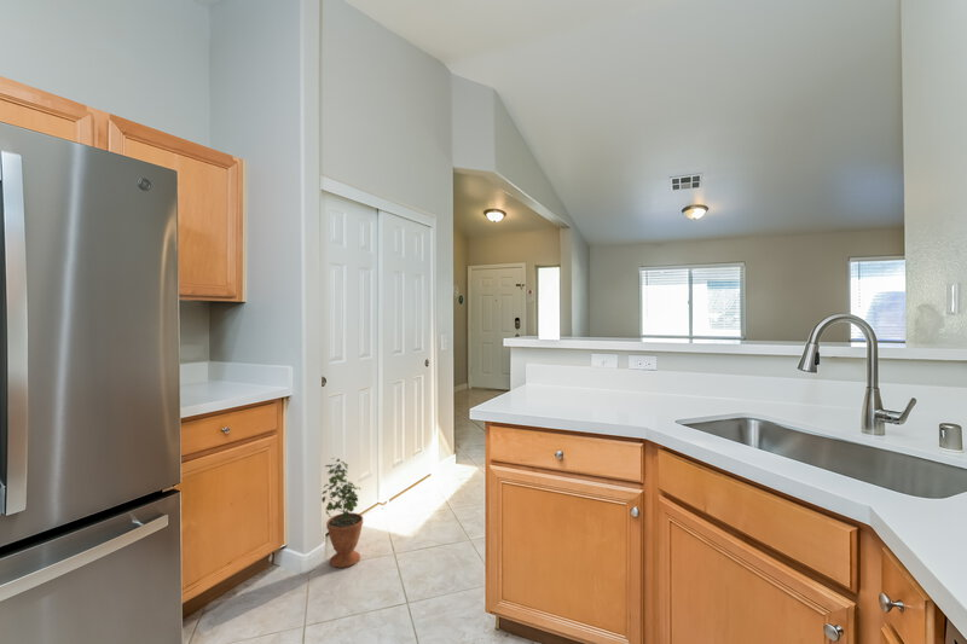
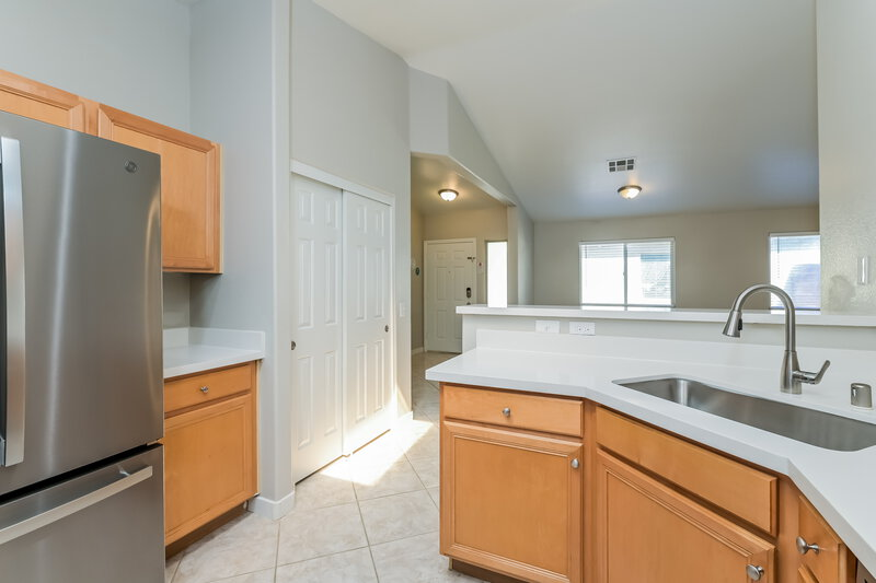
- potted plant [320,457,364,569]
